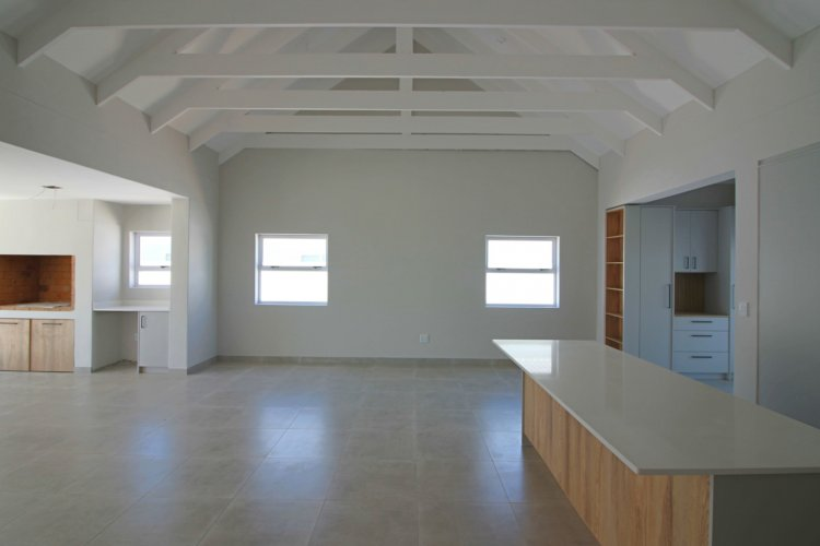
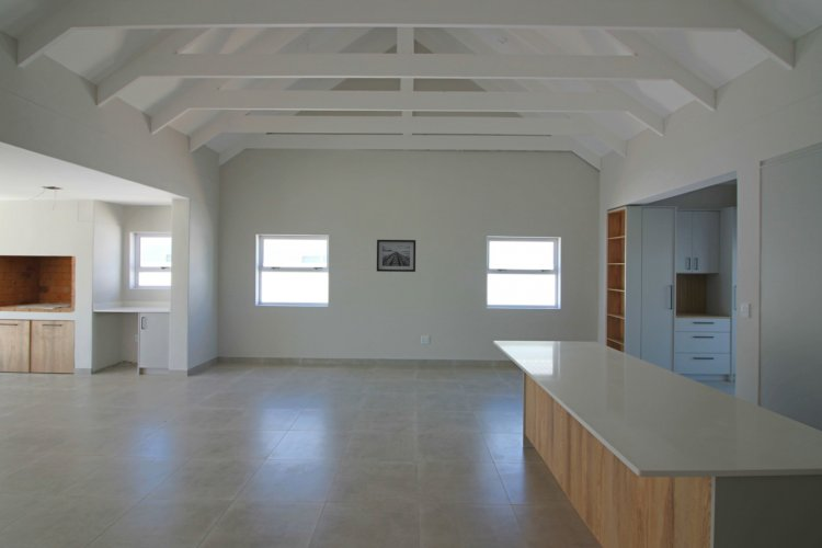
+ wall art [376,239,416,273]
